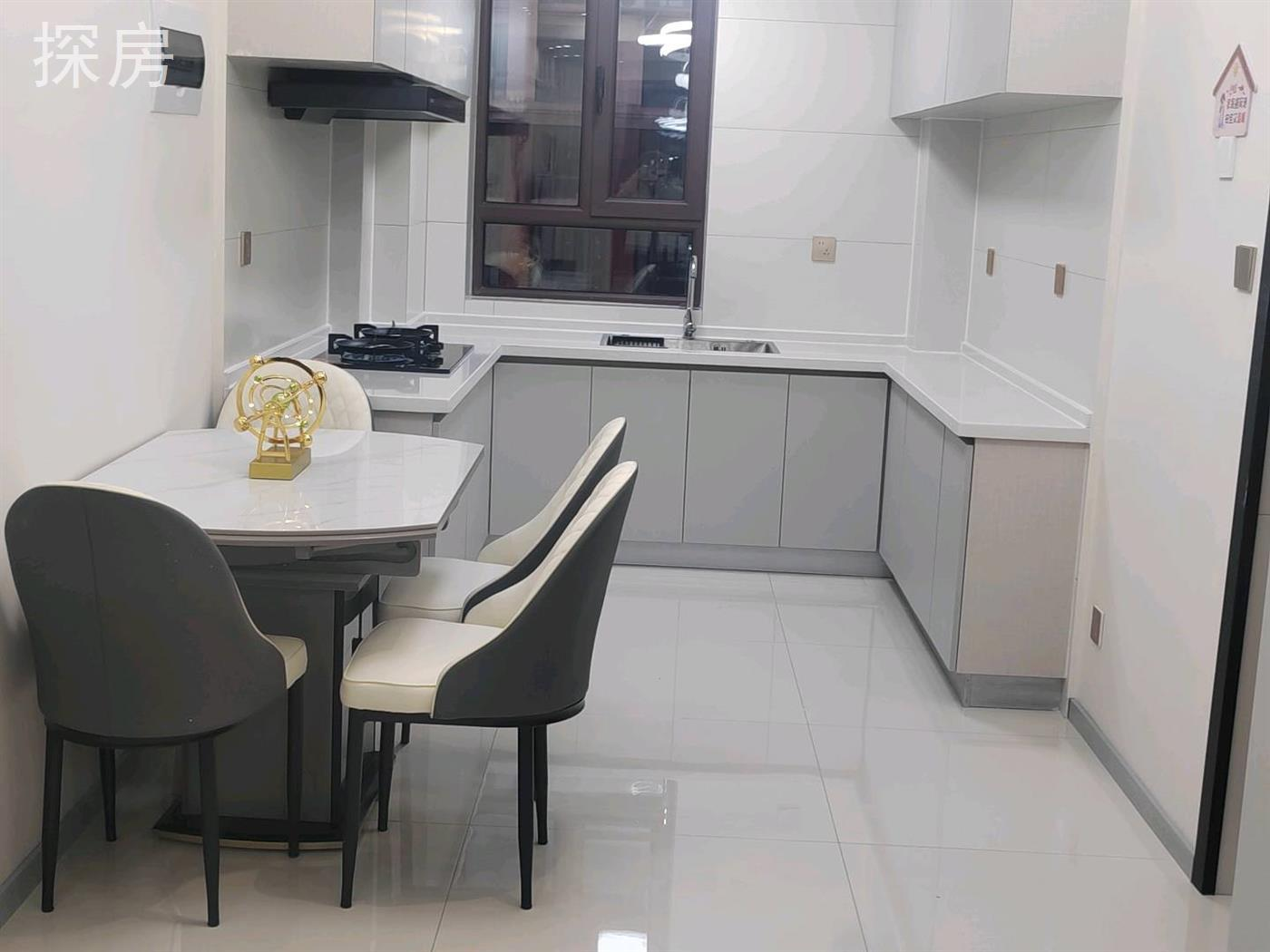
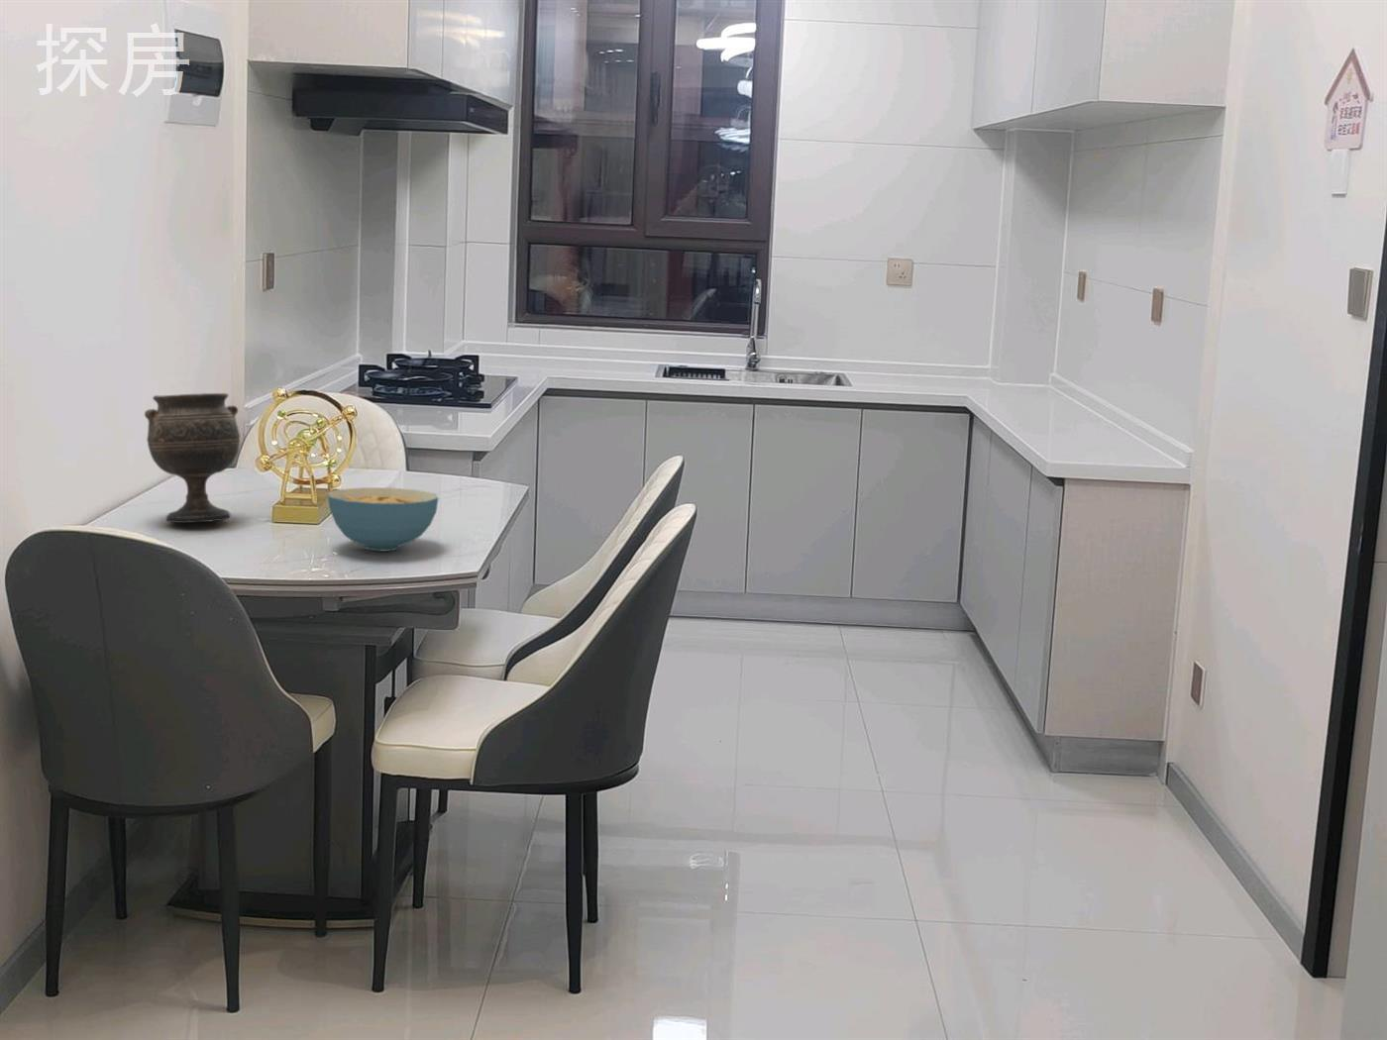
+ cereal bowl [325,486,440,552]
+ goblet [144,392,240,524]
